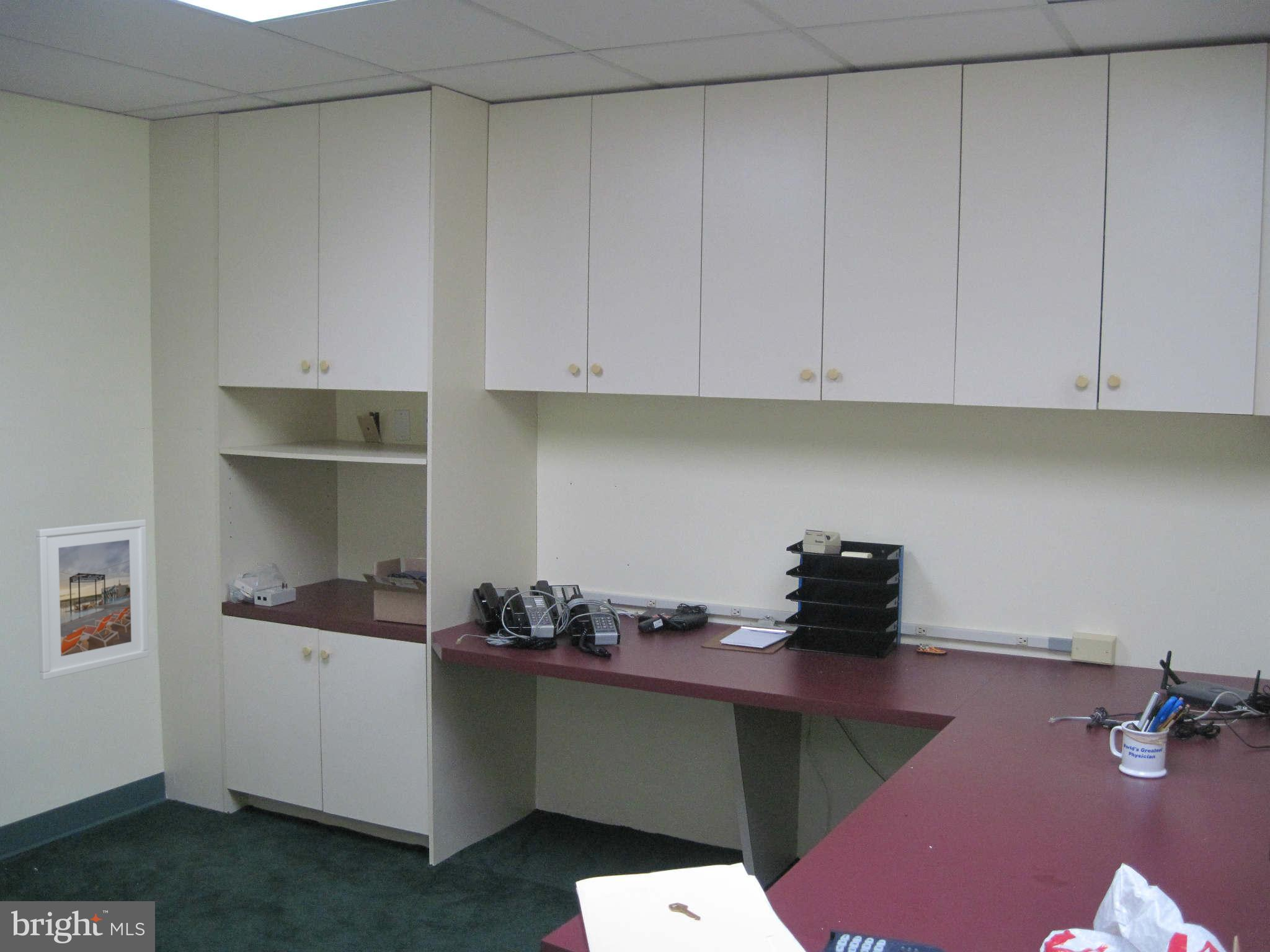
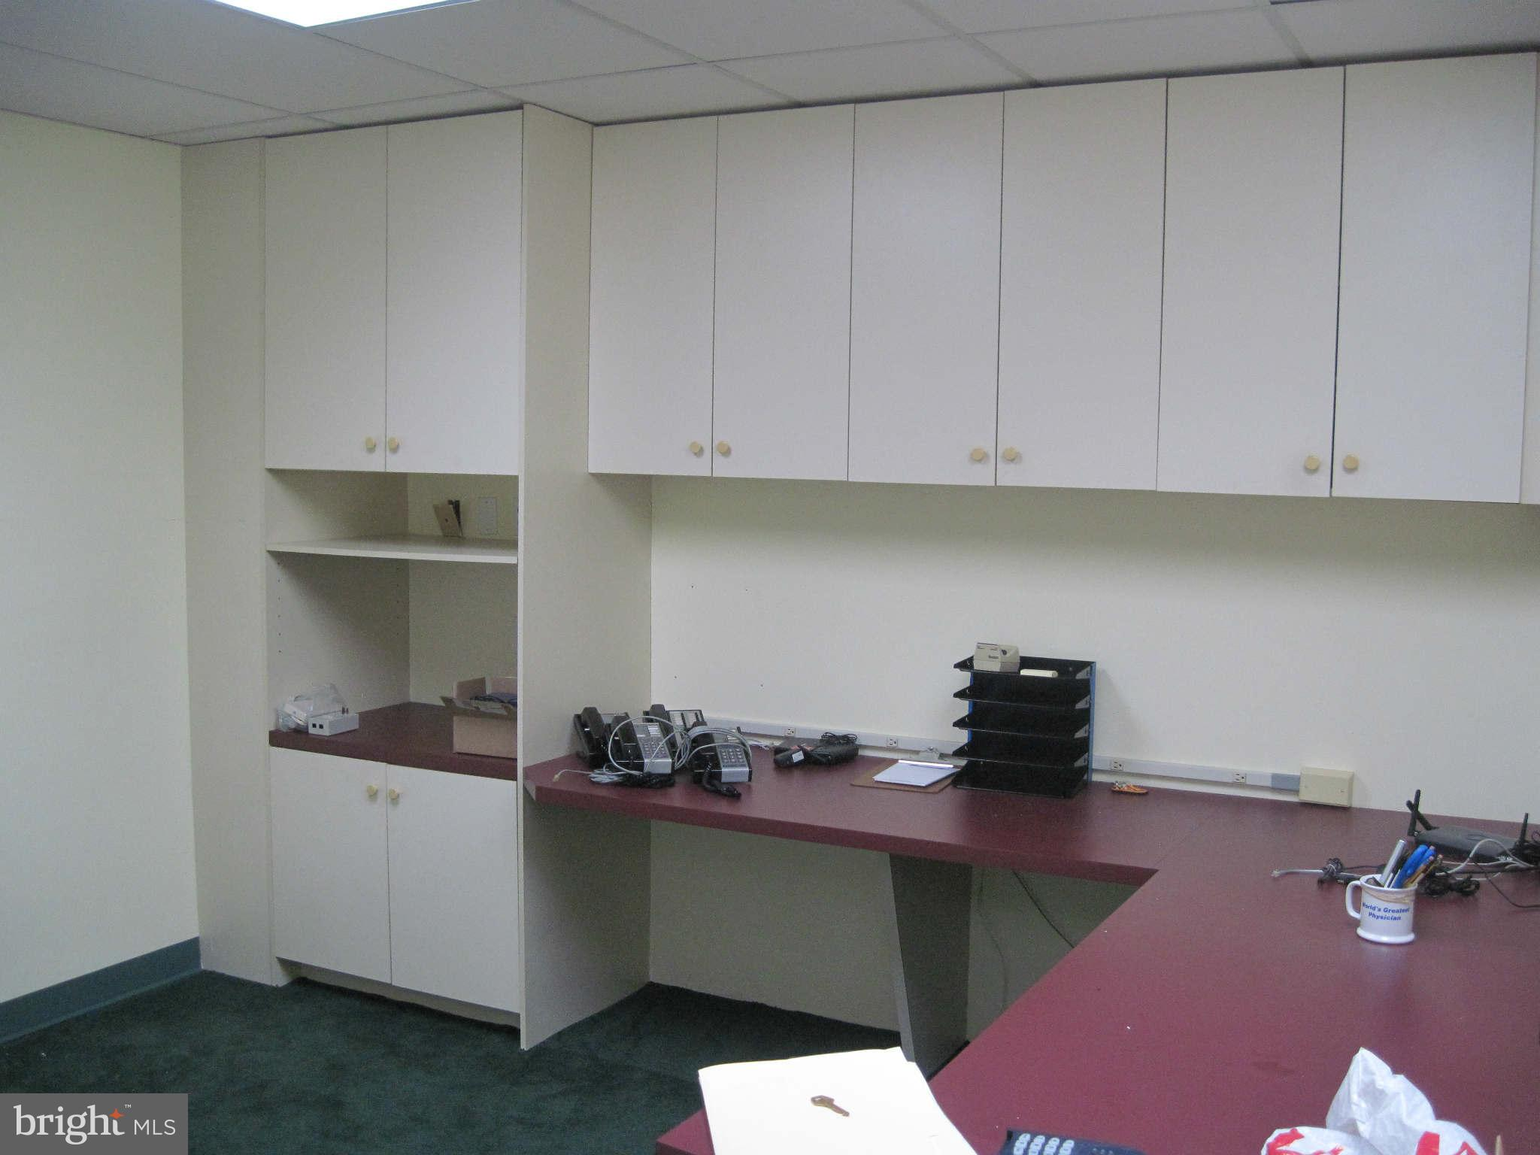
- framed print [35,519,149,681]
